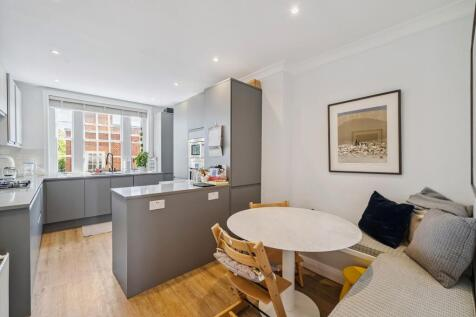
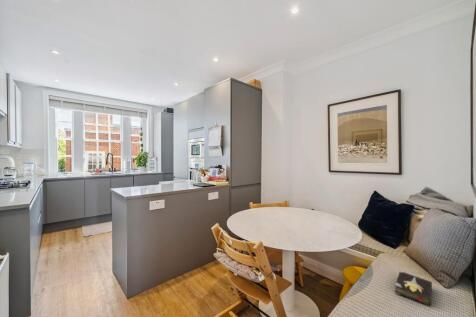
+ hardback book [394,270,433,308]
